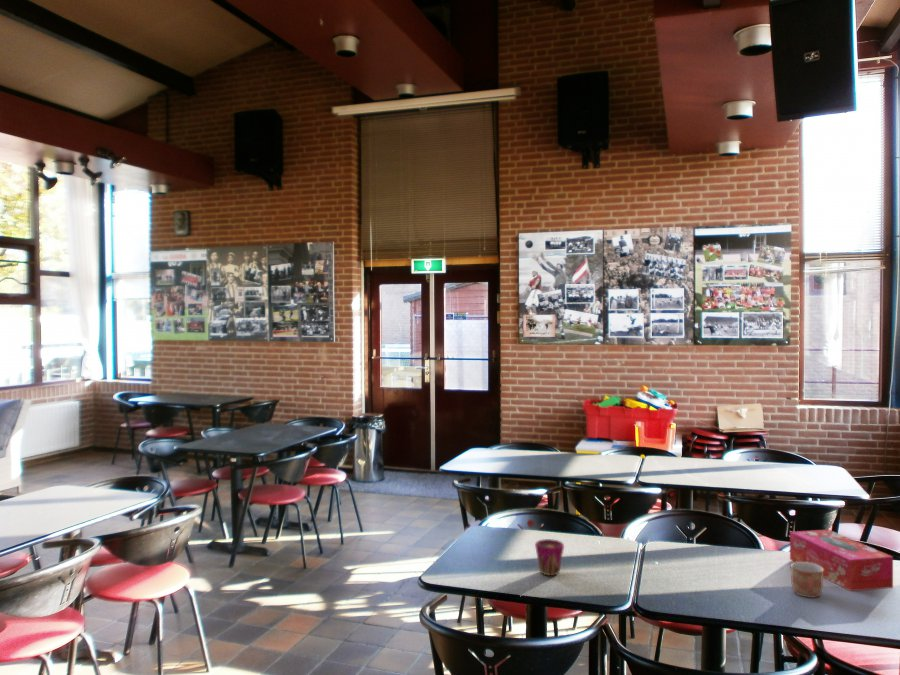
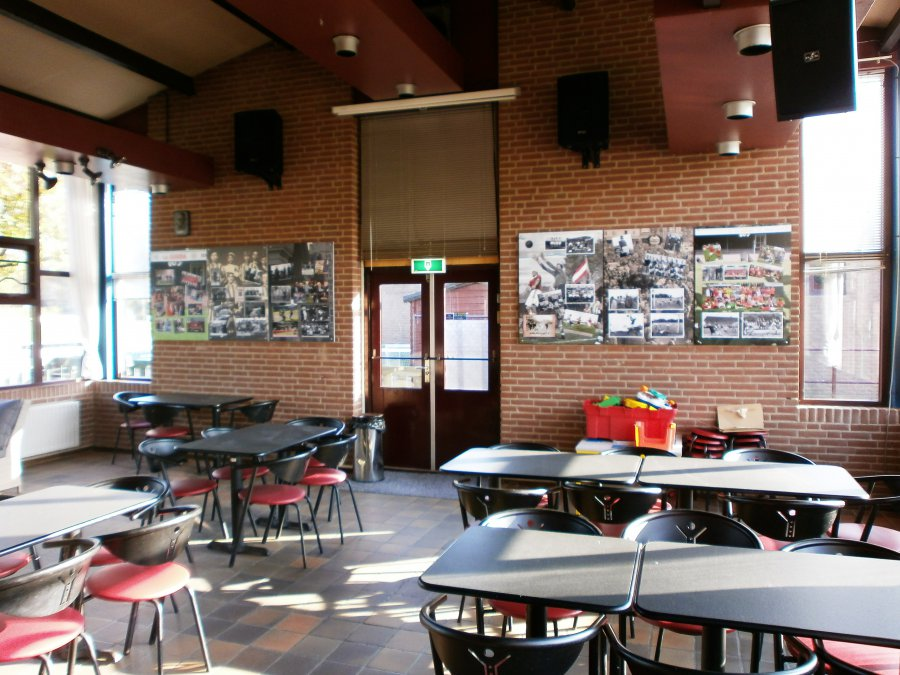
- cup [534,538,565,577]
- tissue box [789,529,894,592]
- mug [790,562,824,599]
